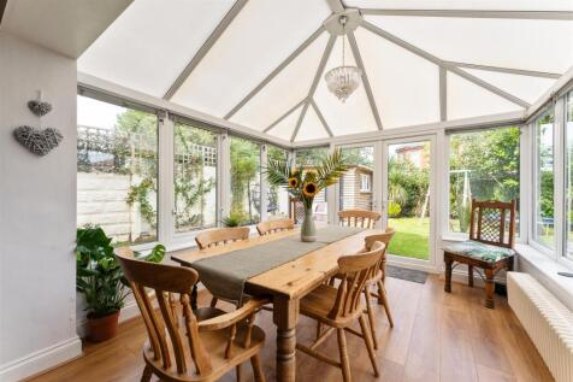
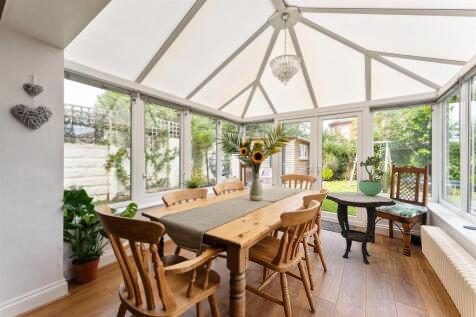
+ side table [325,191,397,265]
+ potted plant [358,155,385,196]
